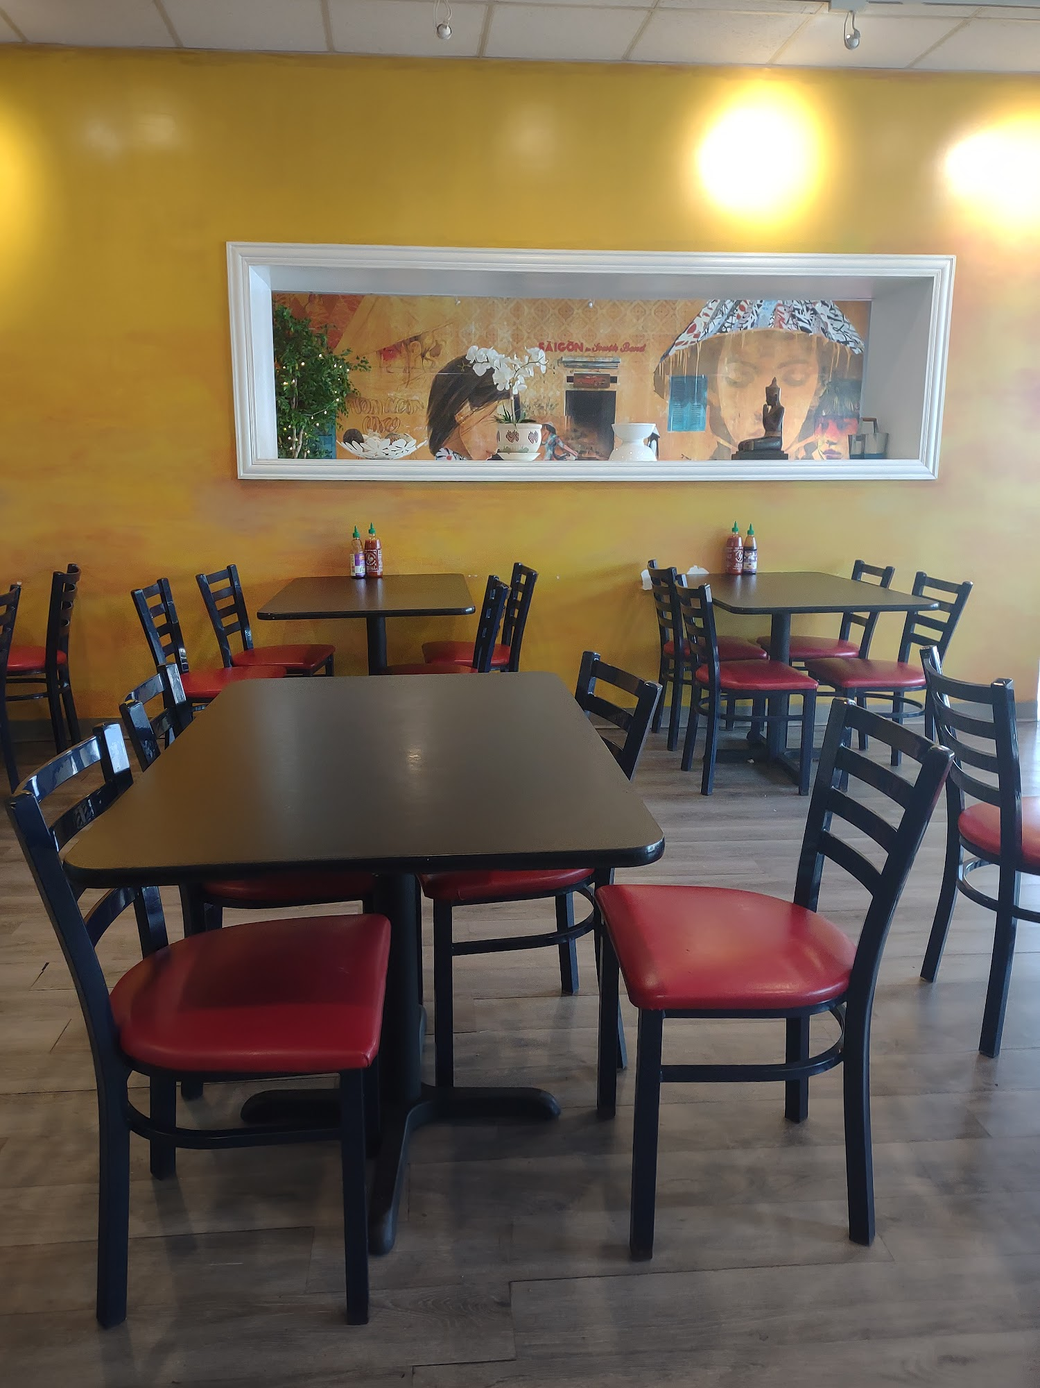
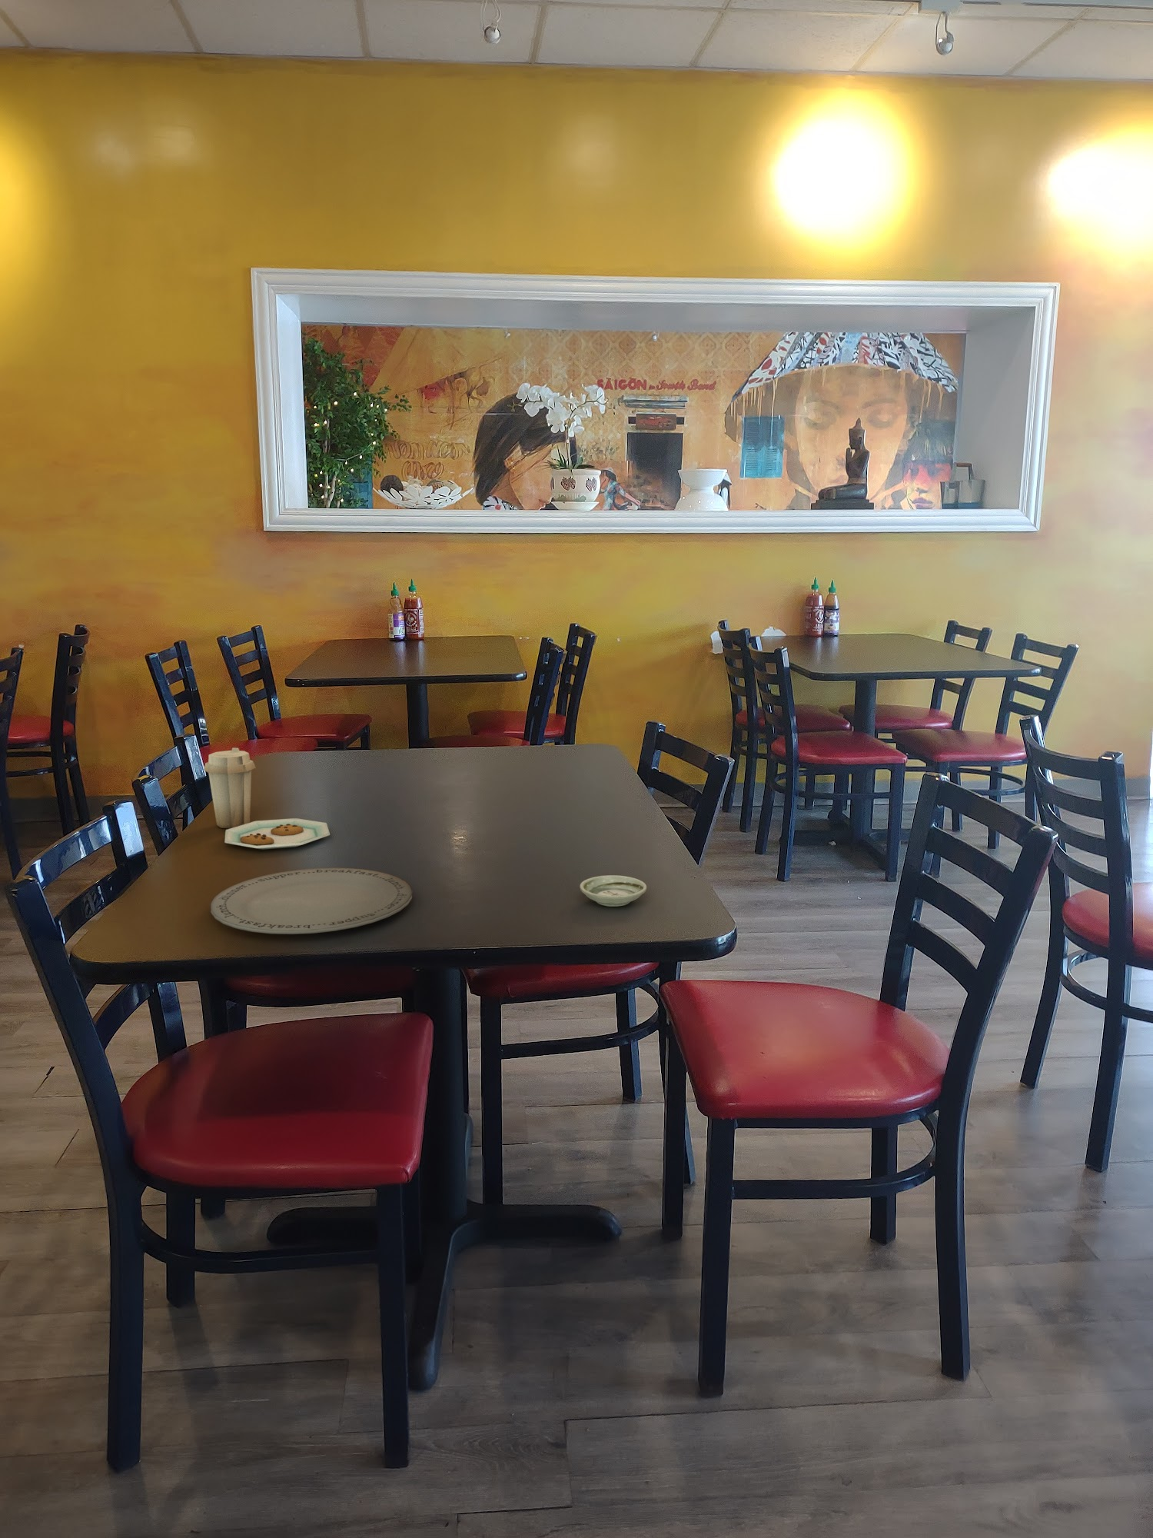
+ plate [210,867,413,935]
+ saucer [579,874,647,907]
+ plate [203,747,331,850]
